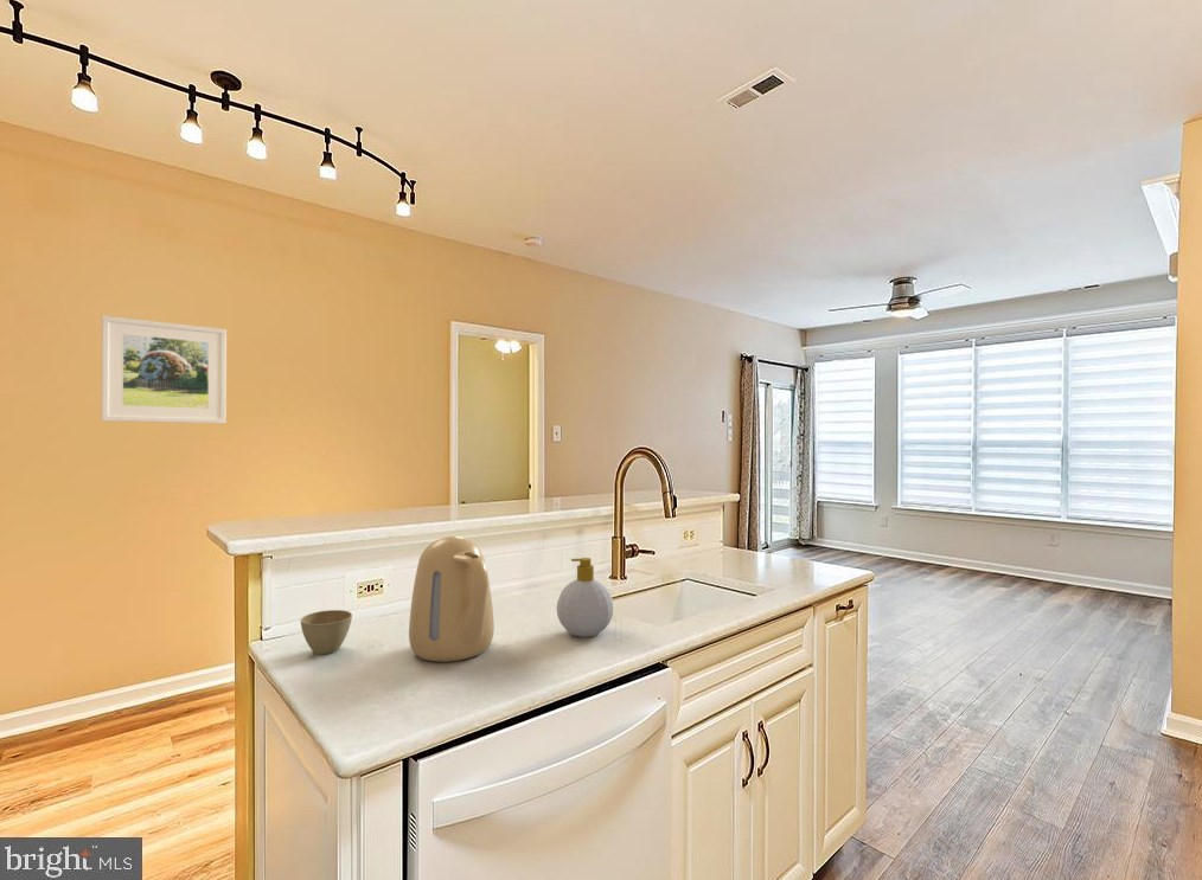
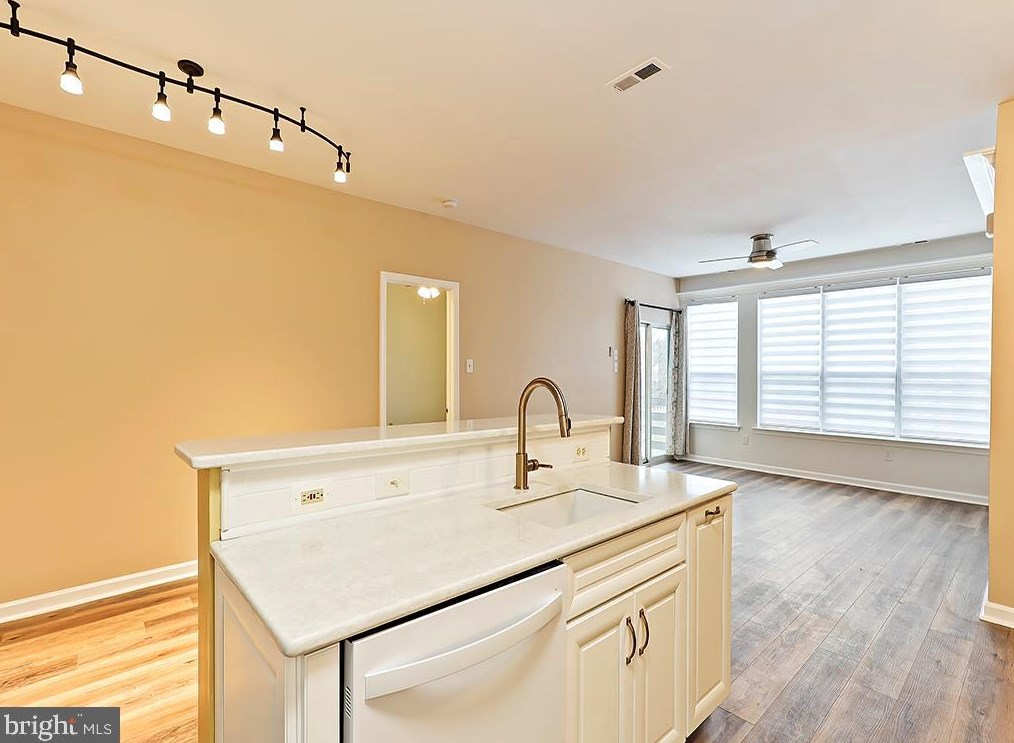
- kettle [408,535,495,663]
- flower pot [300,609,353,655]
- soap bottle [556,557,614,638]
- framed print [101,315,228,424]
